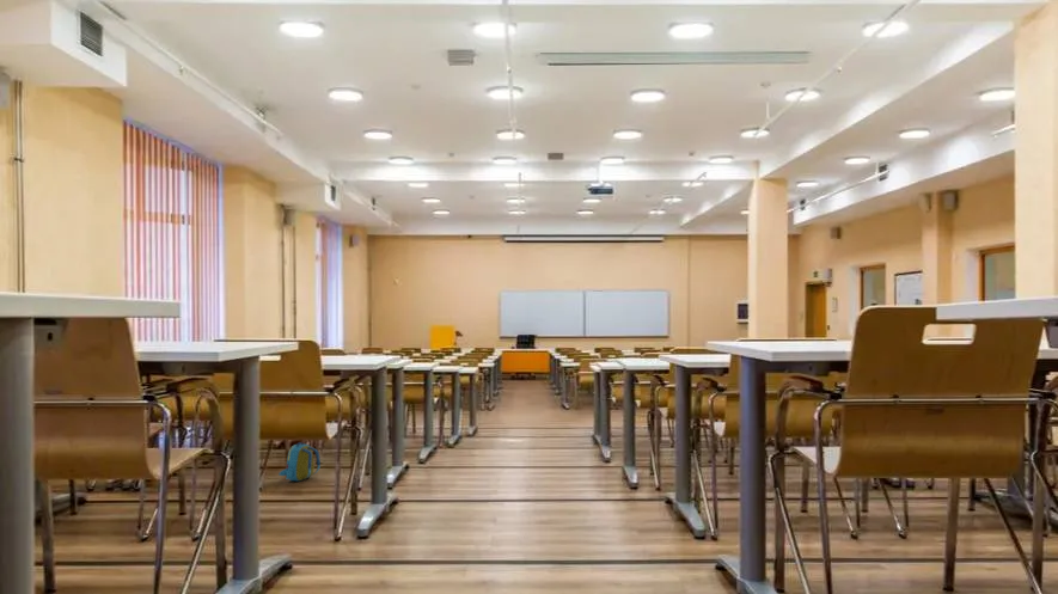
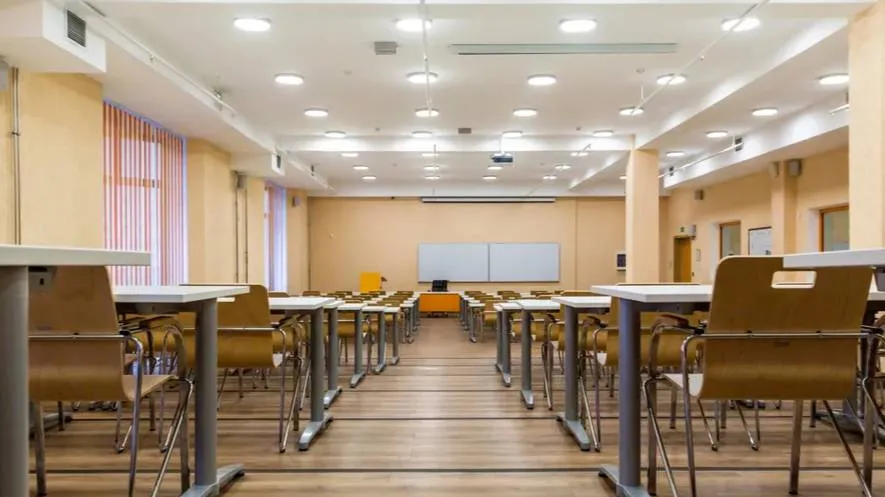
- backpack [277,441,322,483]
